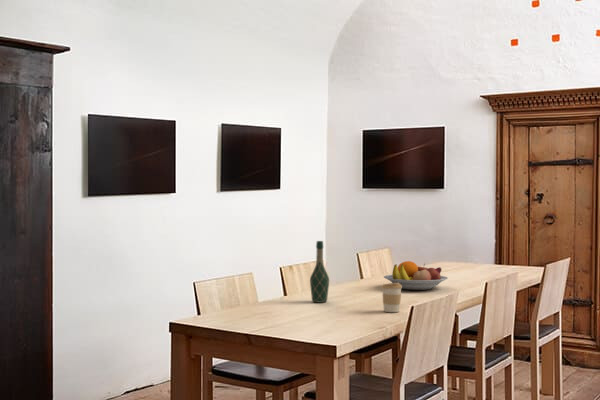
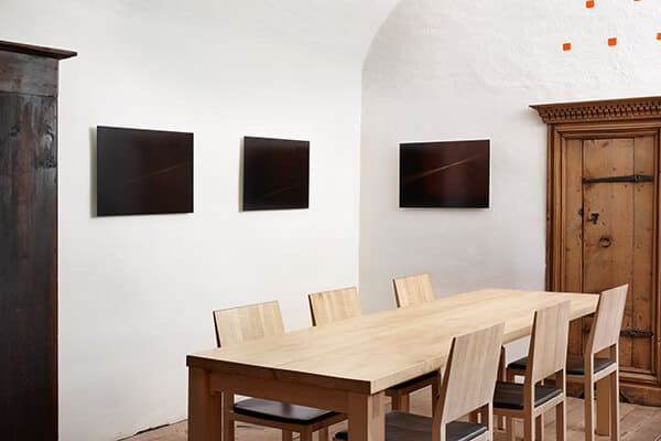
- coffee cup [380,282,402,313]
- fruit bowl [383,260,449,291]
- wine bottle [309,240,330,304]
